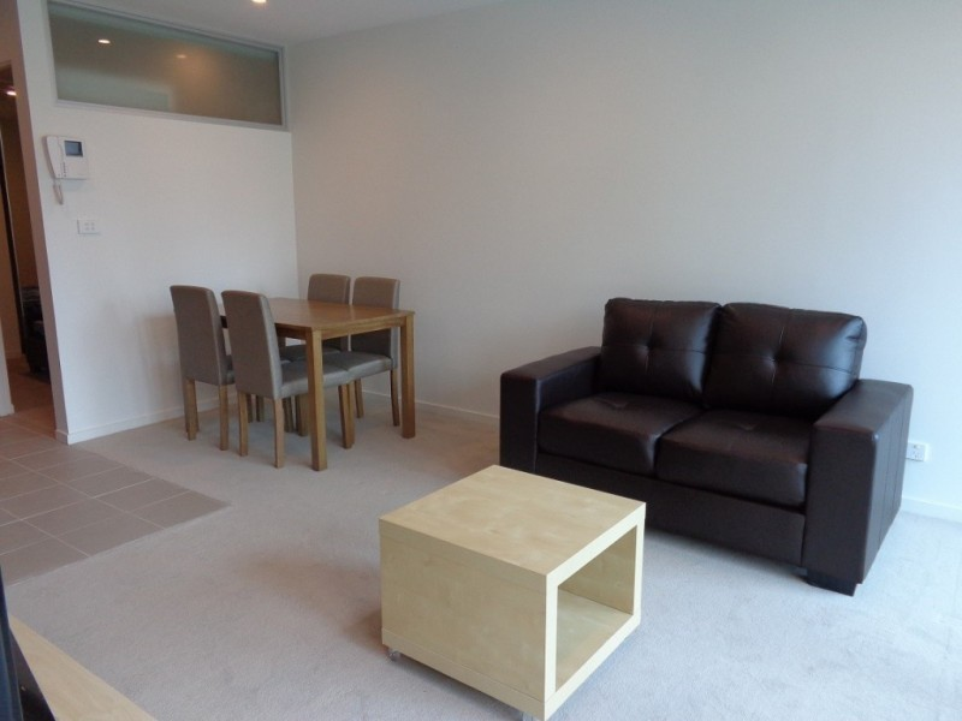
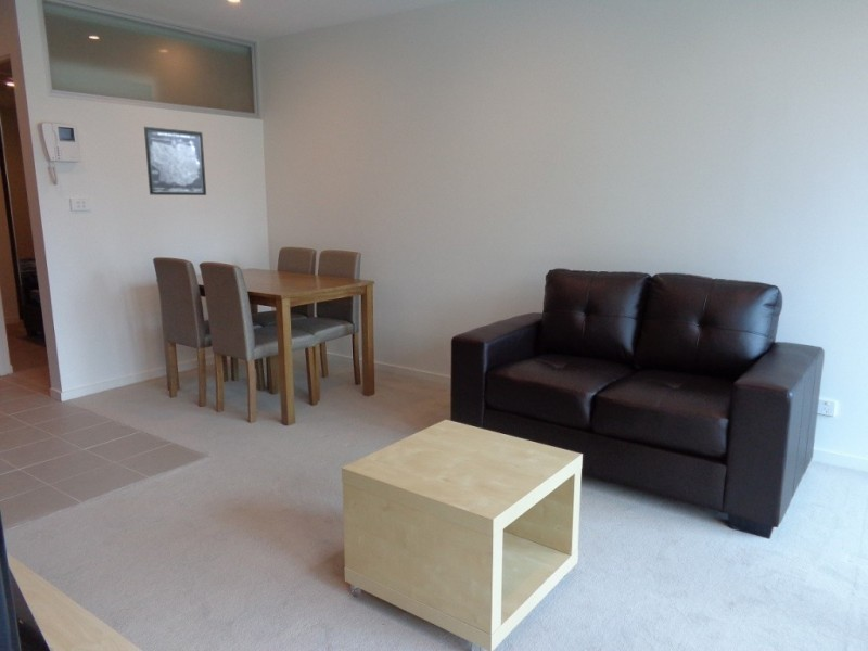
+ wall art [143,126,207,196]
